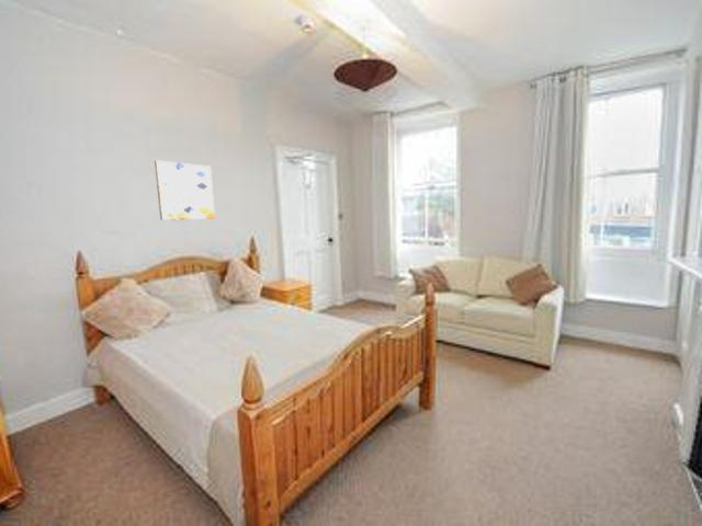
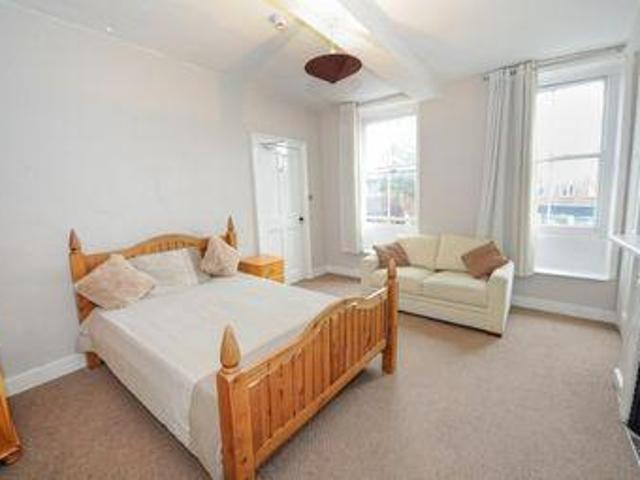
- wall art [154,160,216,221]
